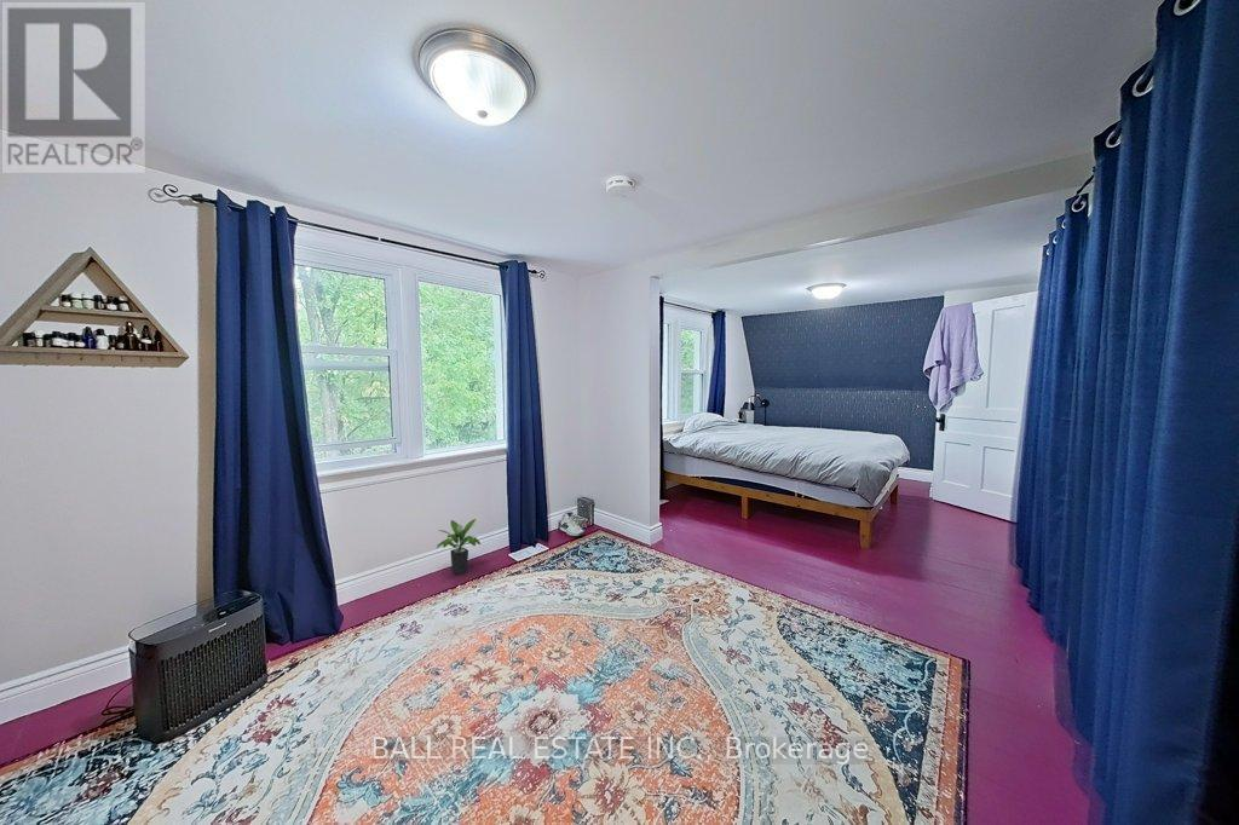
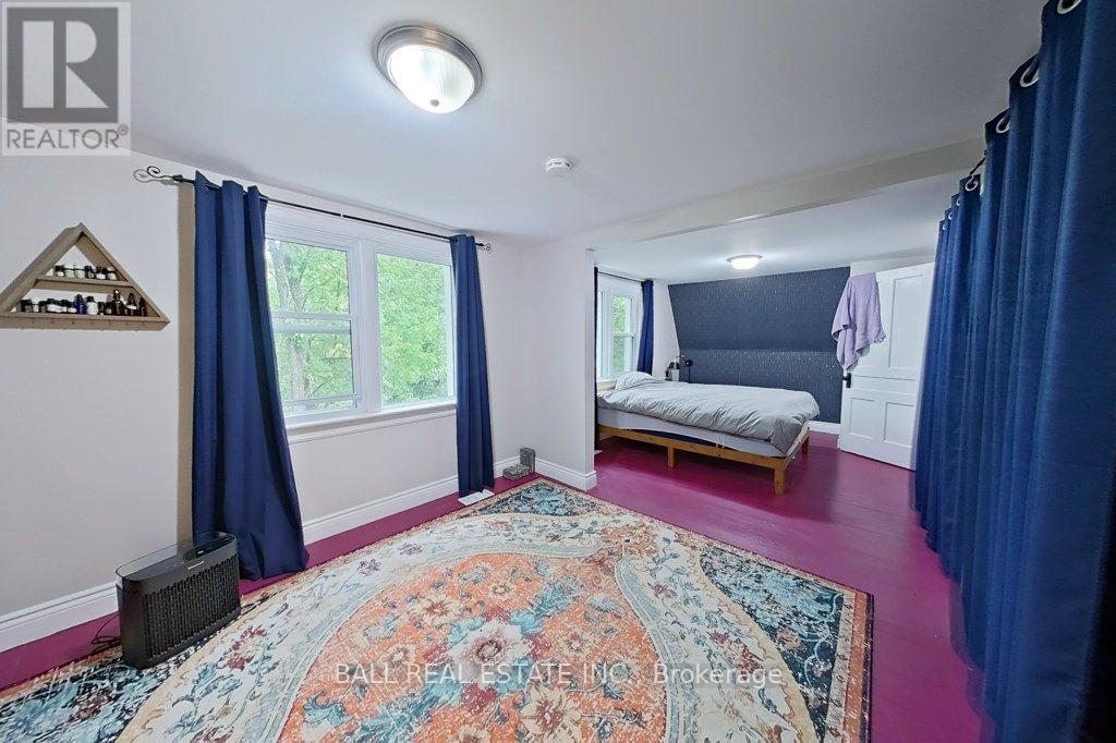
- sneaker [559,510,586,537]
- potted plant [436,518,482,576]
